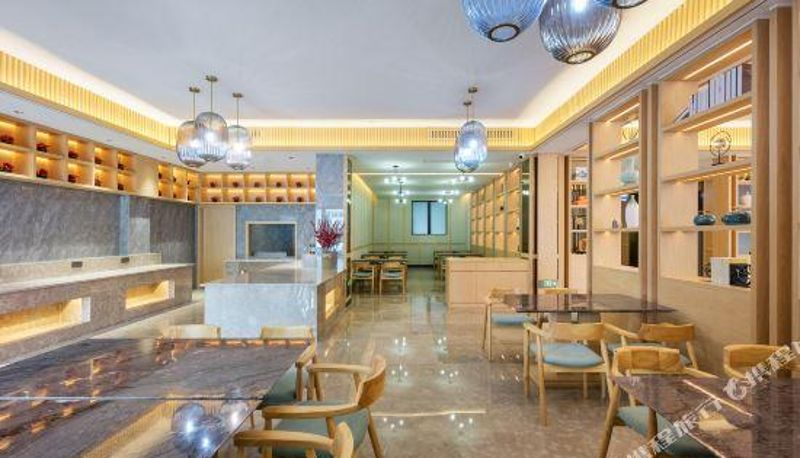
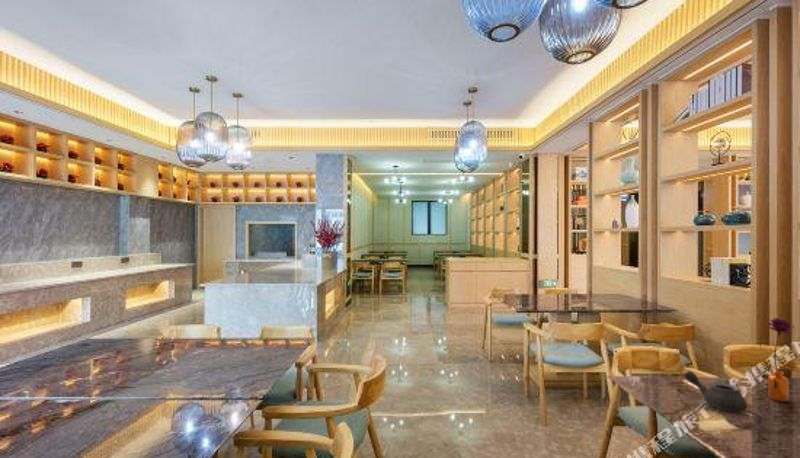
+ teapot [683,370,748,412]
+ flower [759,317,798,403]
